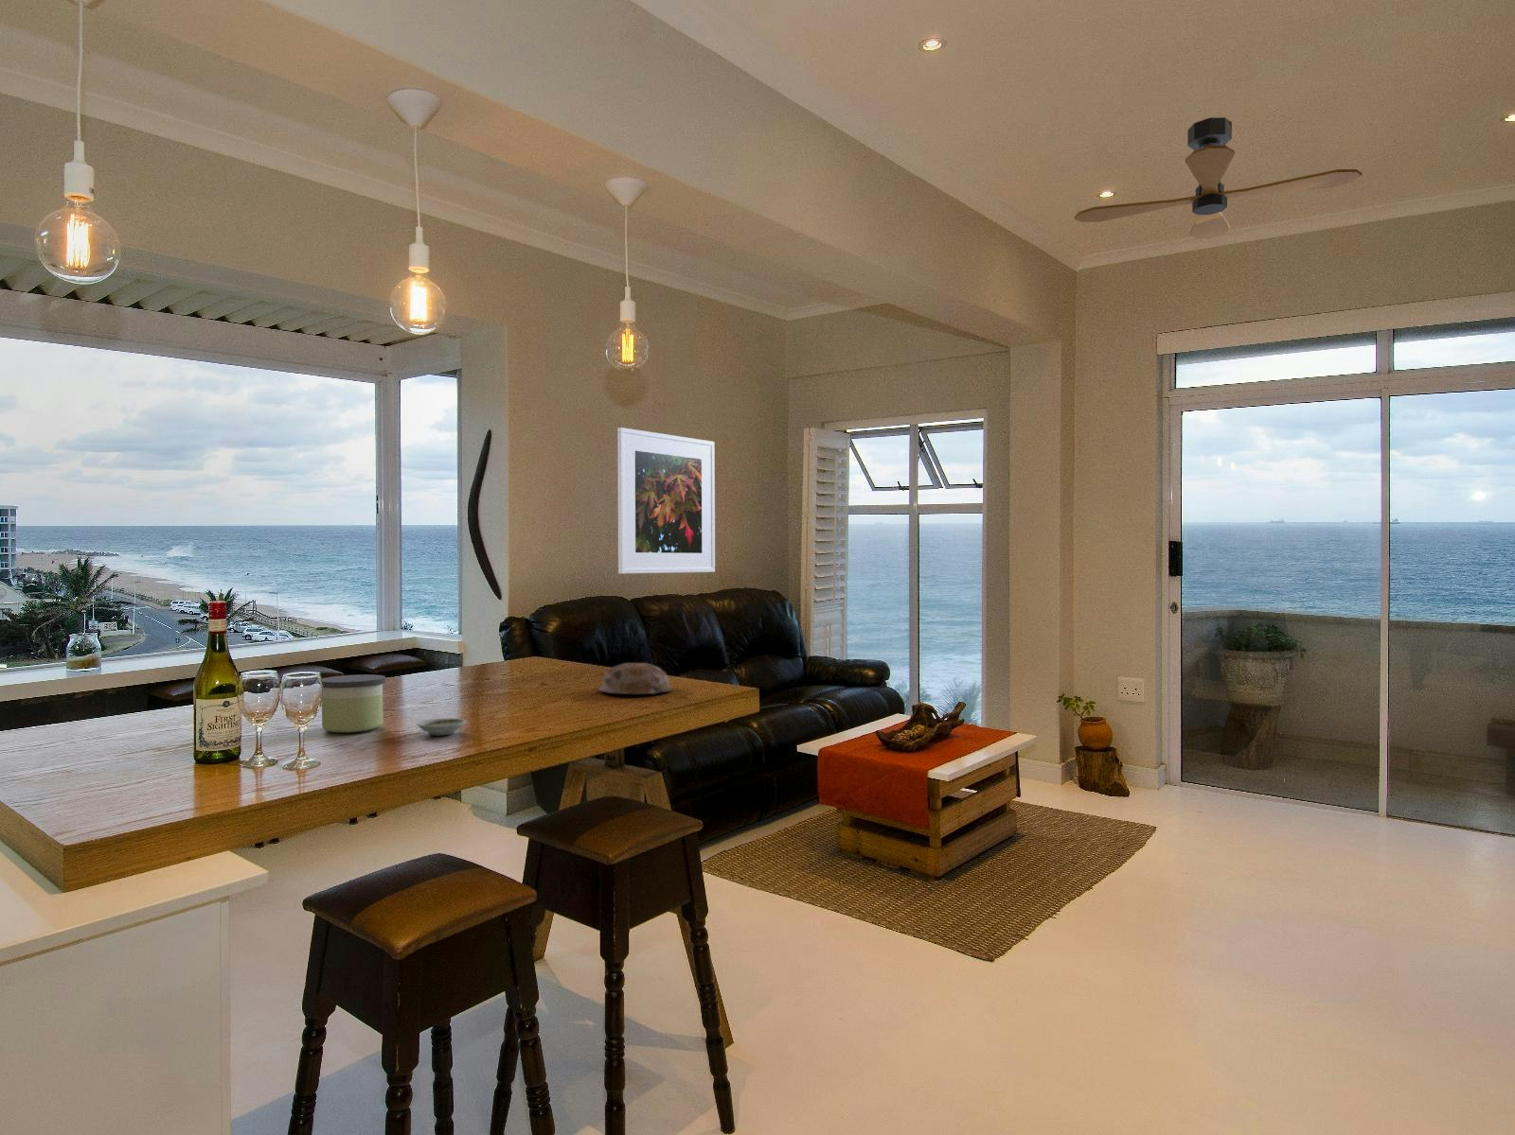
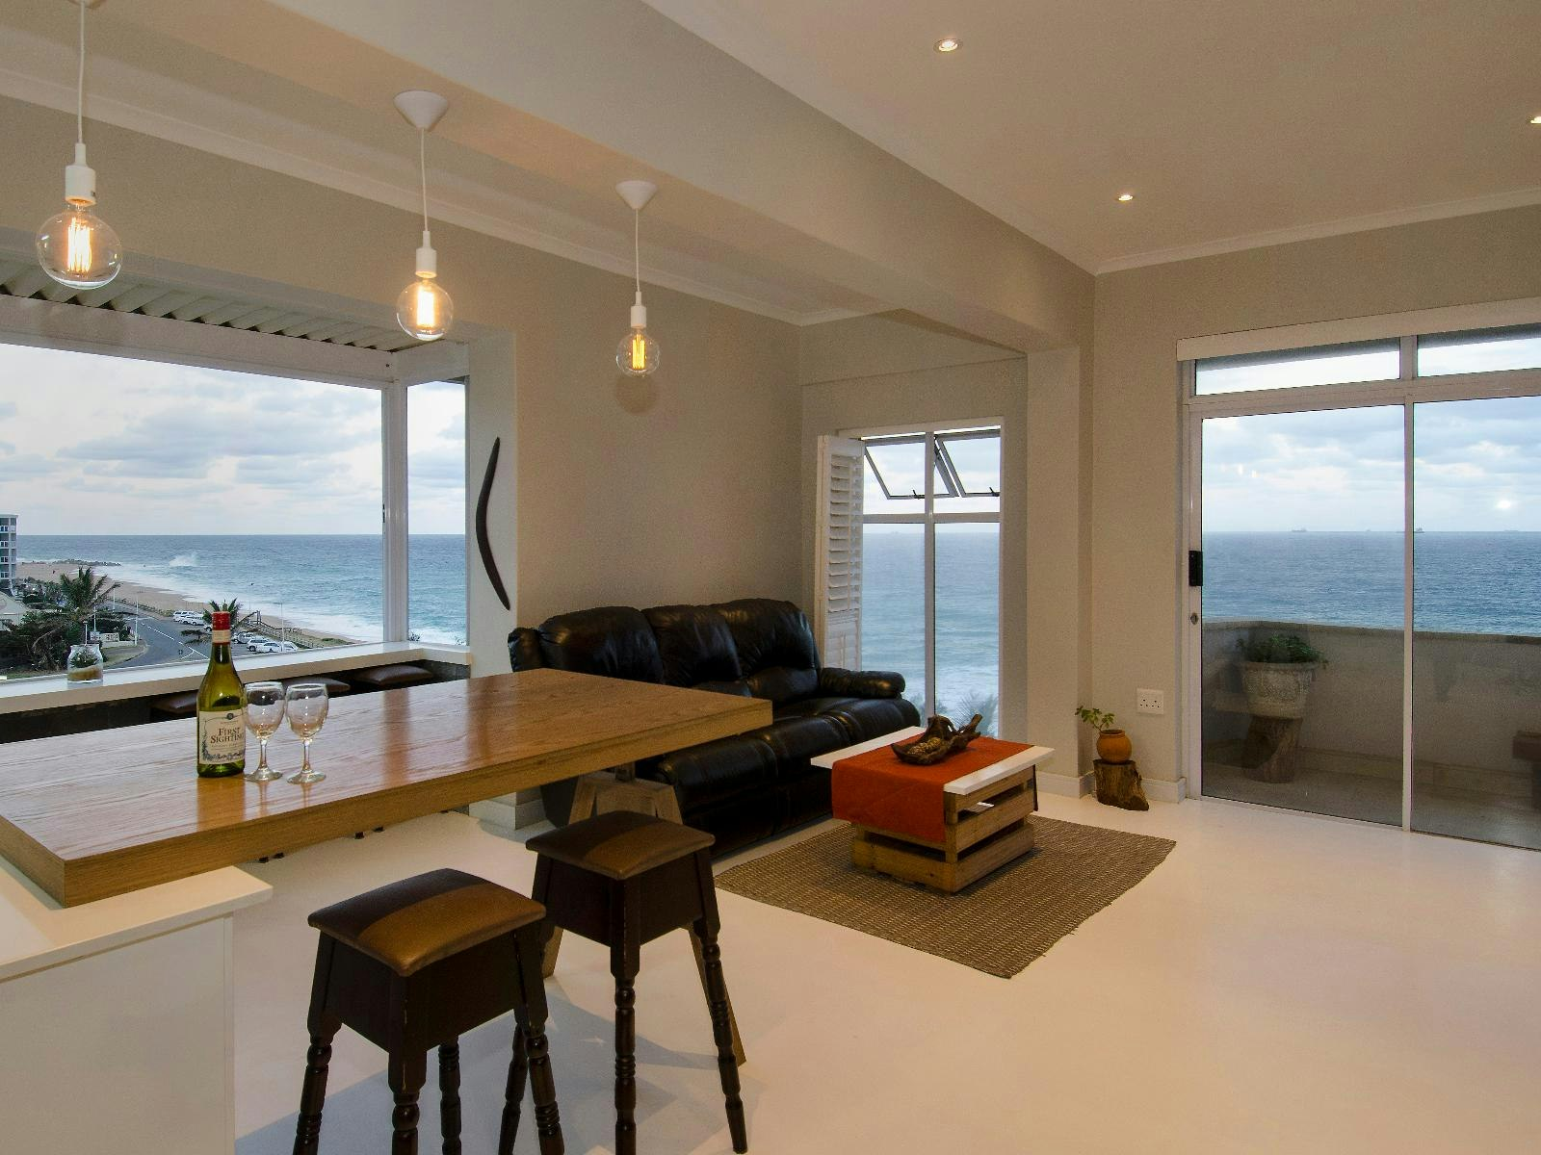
- candle [321,674,387,733]
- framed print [617,427,716,575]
- saucer [415,718,466,736]
- bowl [598,662,673,695]
- ceiling fan [1074,117,1362,240]
